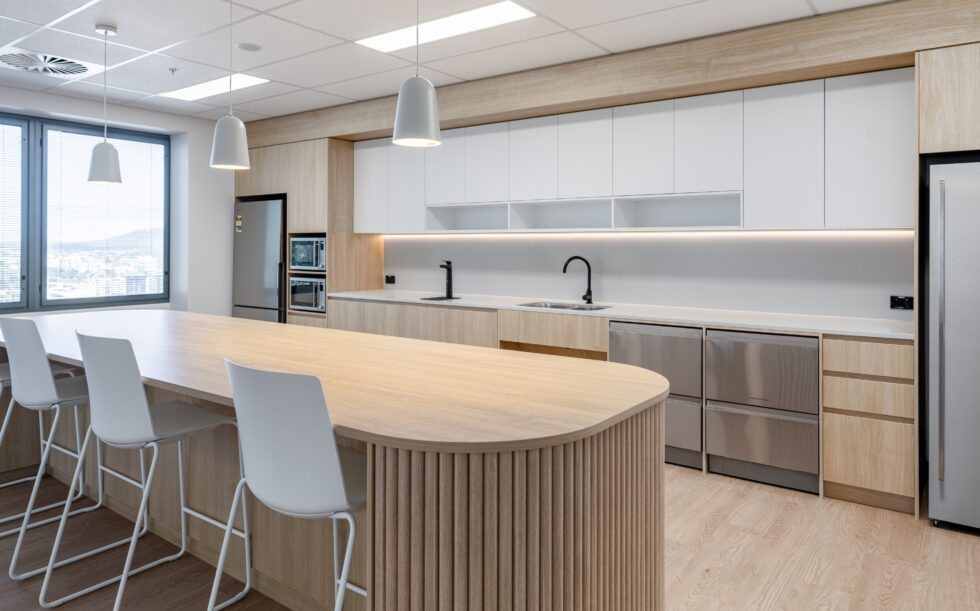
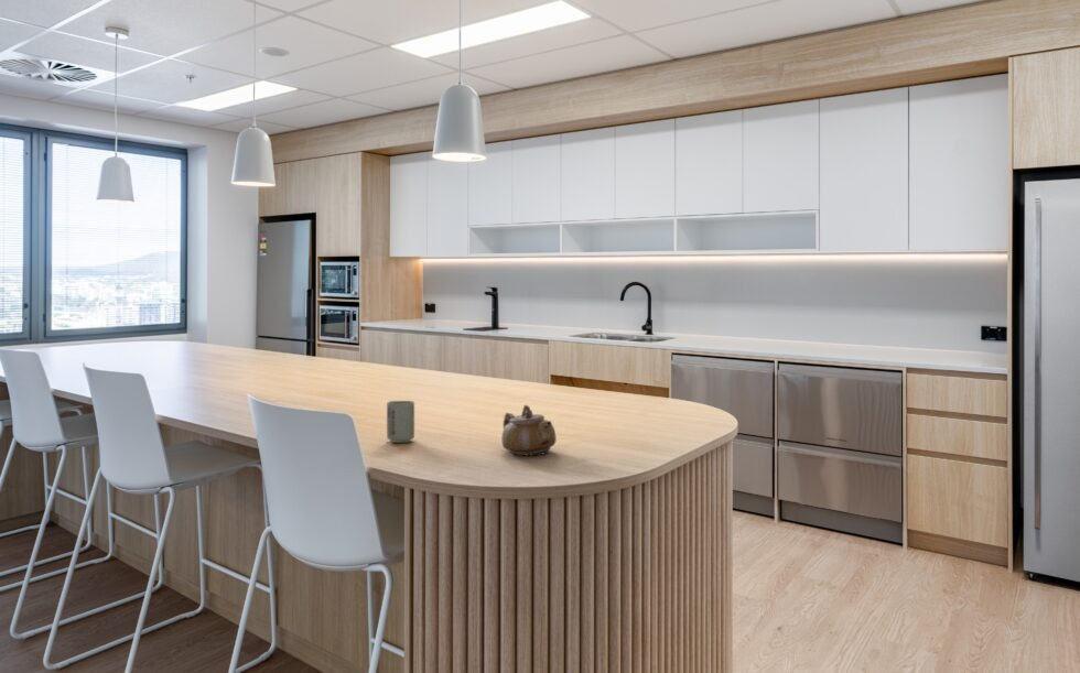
+ teapot [500,404,558,456]
+ cup [386,400,415,444]
